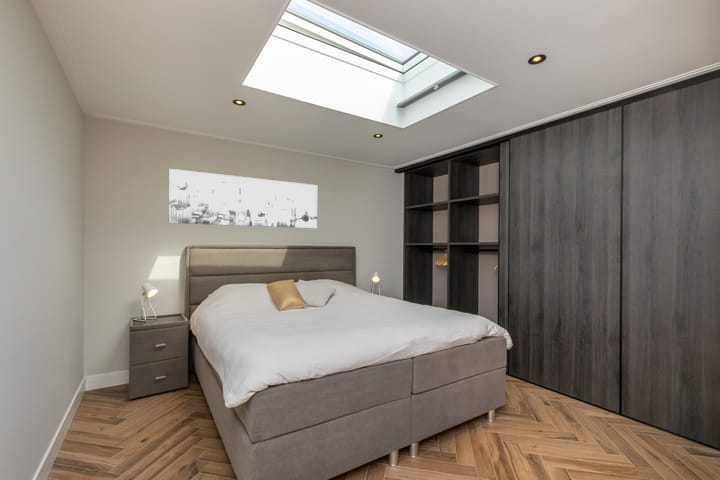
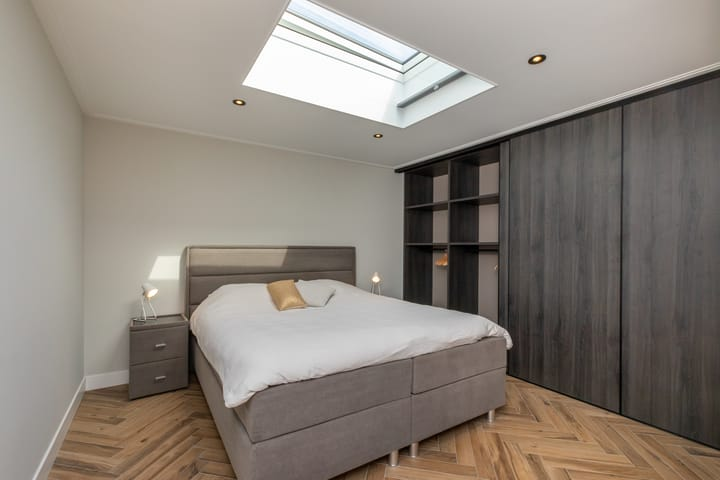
- wall art [167,168,318,229]
